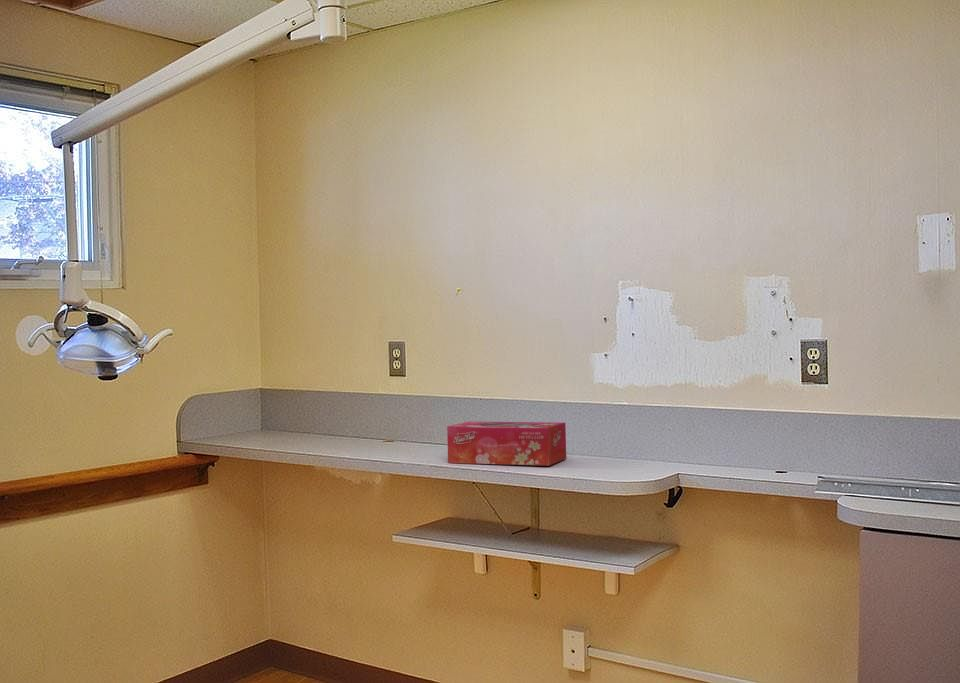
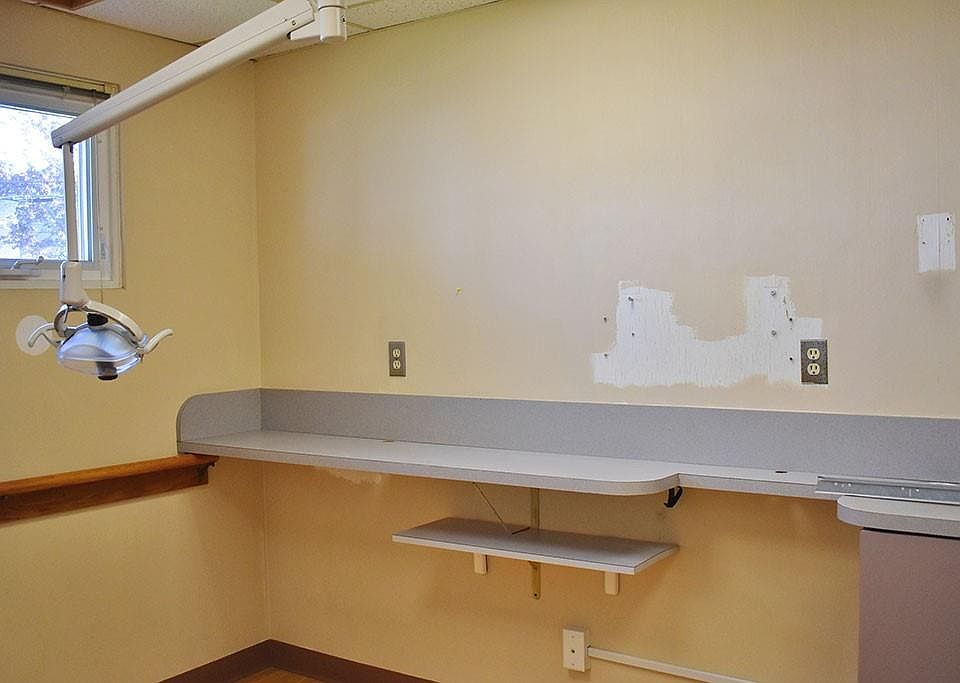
- tissue box [446,421,567,467]
